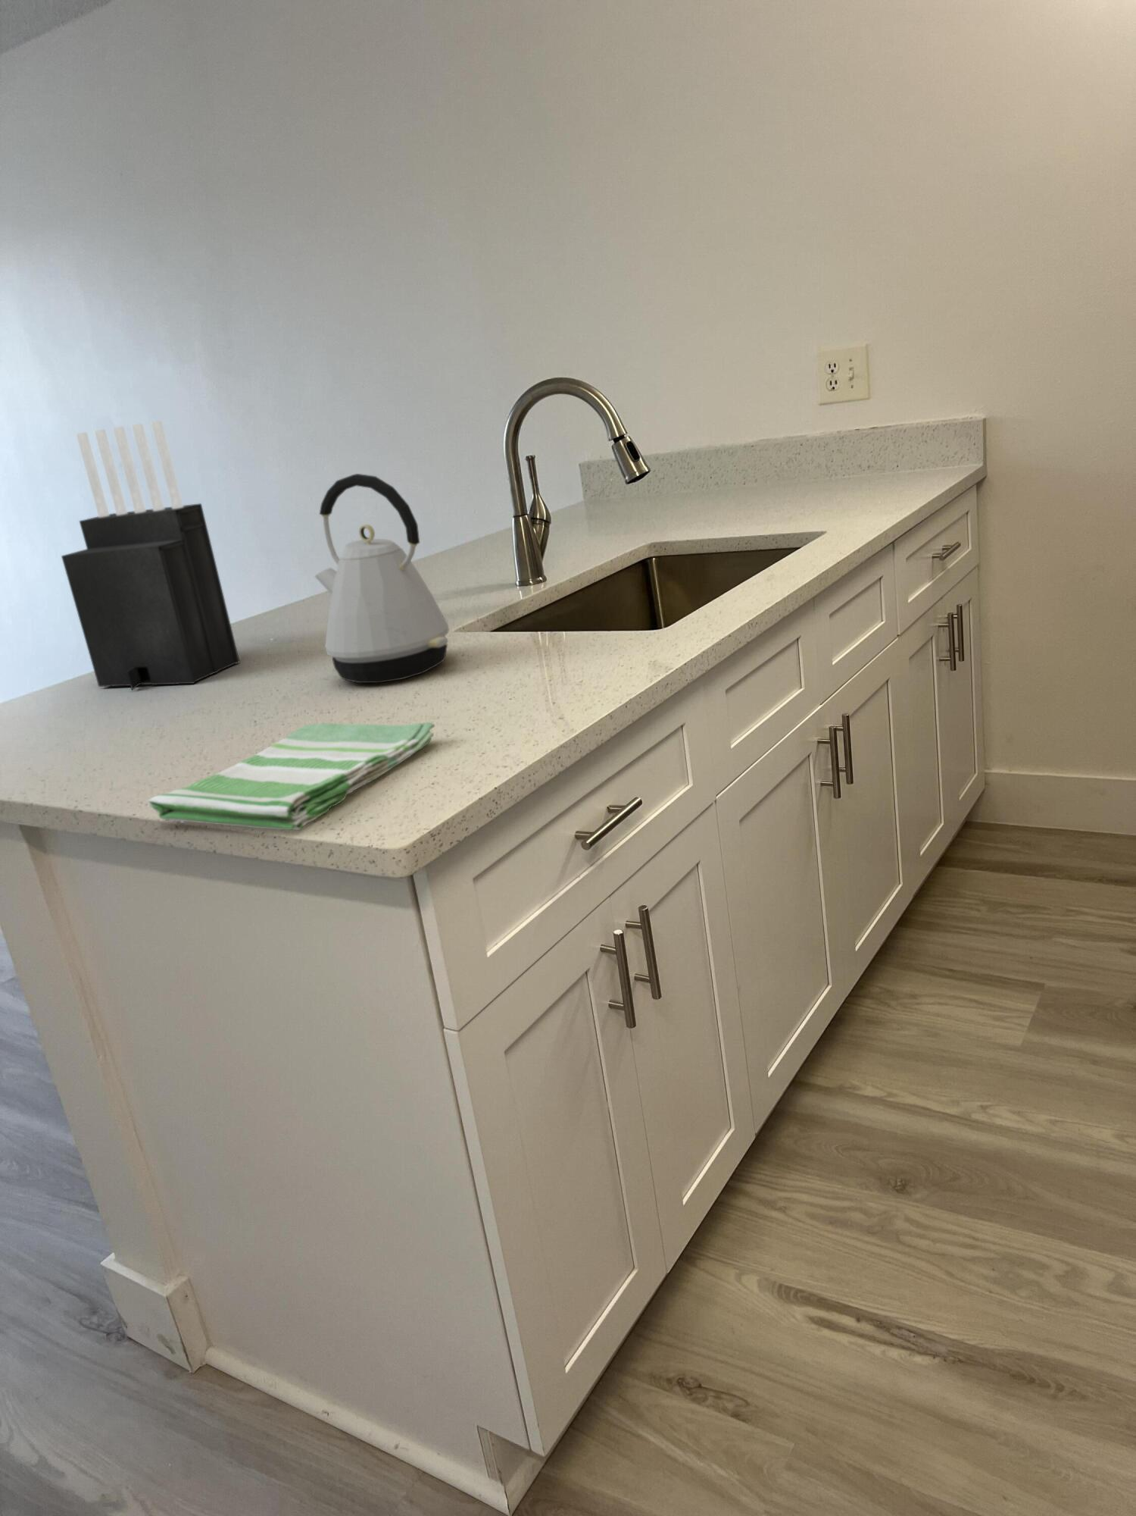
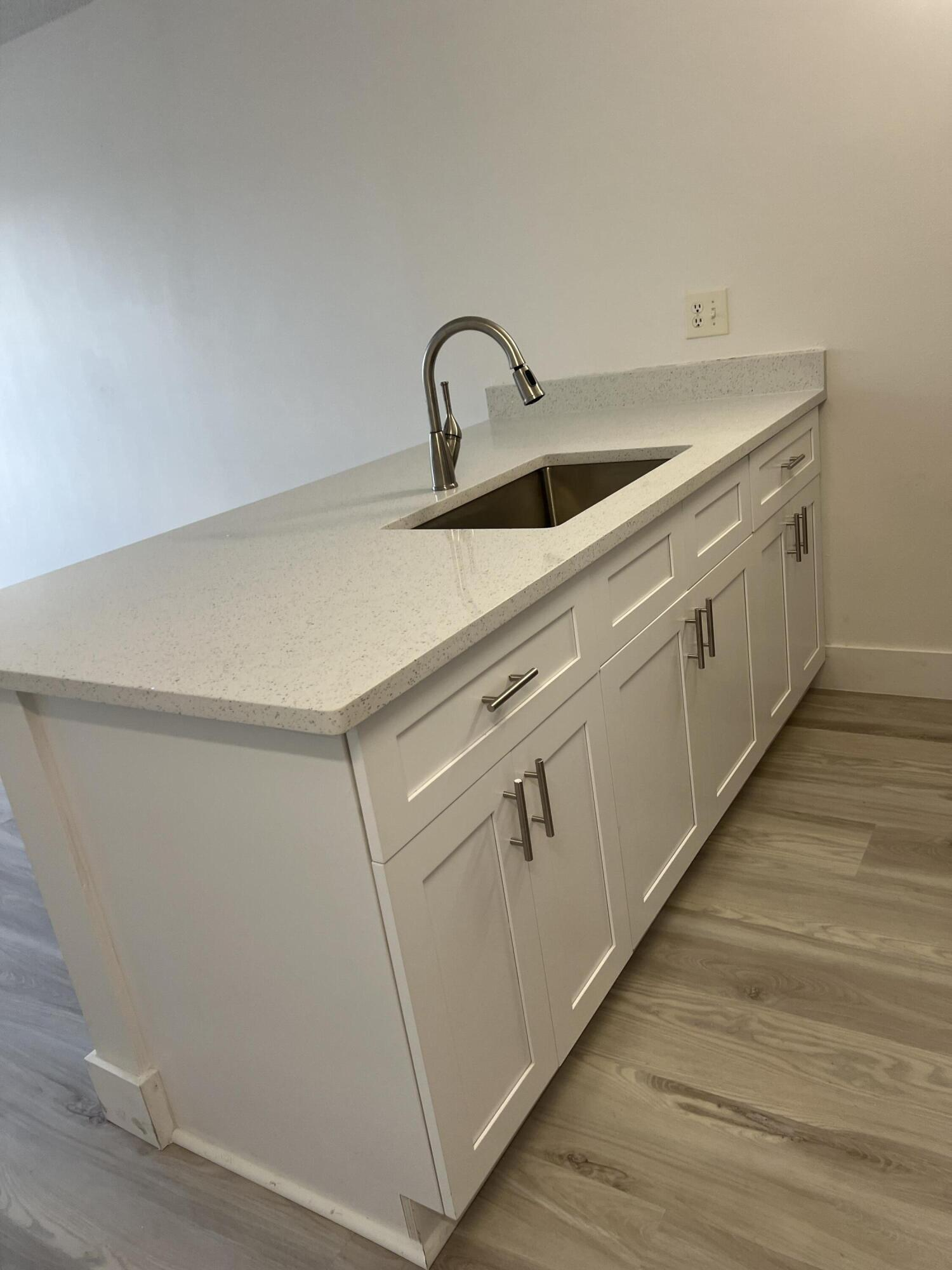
- dish towel [148,722,436,831]
- knife block [61,420,241,690]
- kettle [314,473,450,684]
